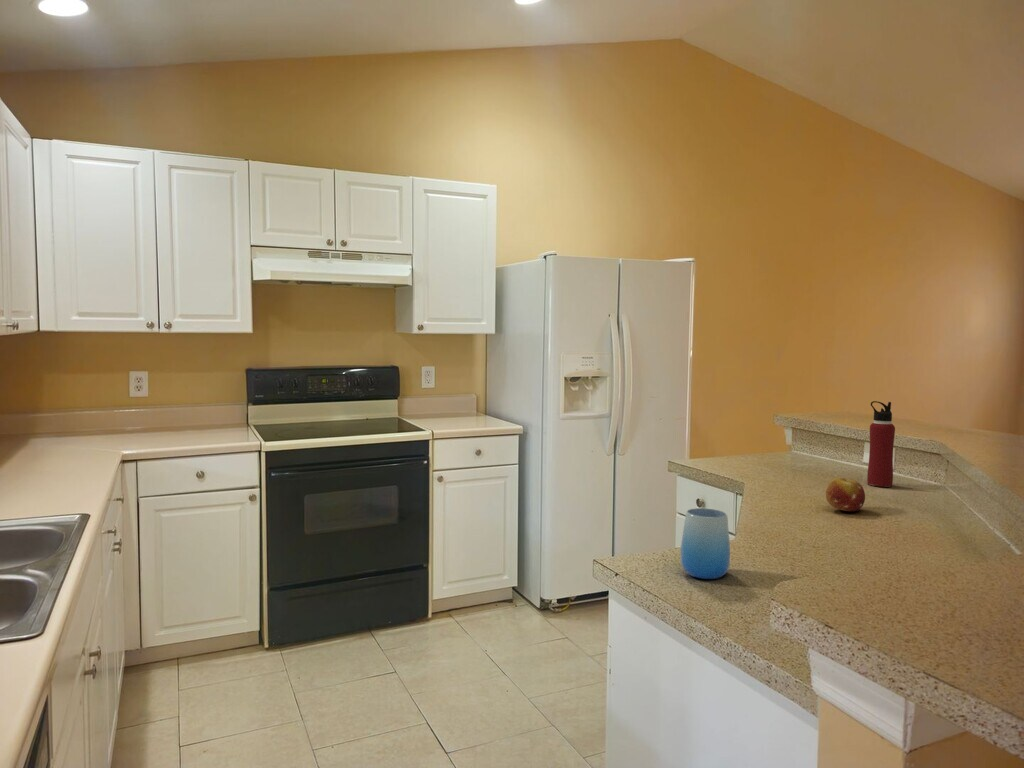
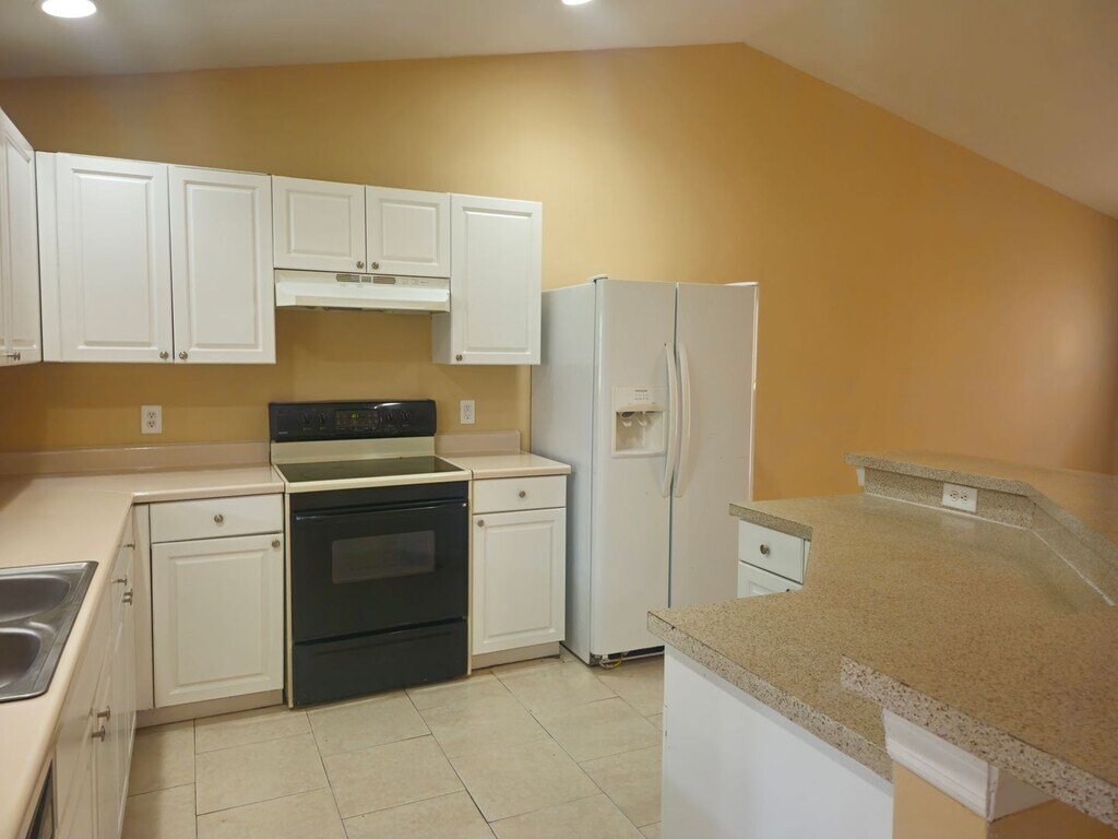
- water bottle [866,400,896,488]
- fruit [825,477,866,512]
- cup [679,507,731,580]
